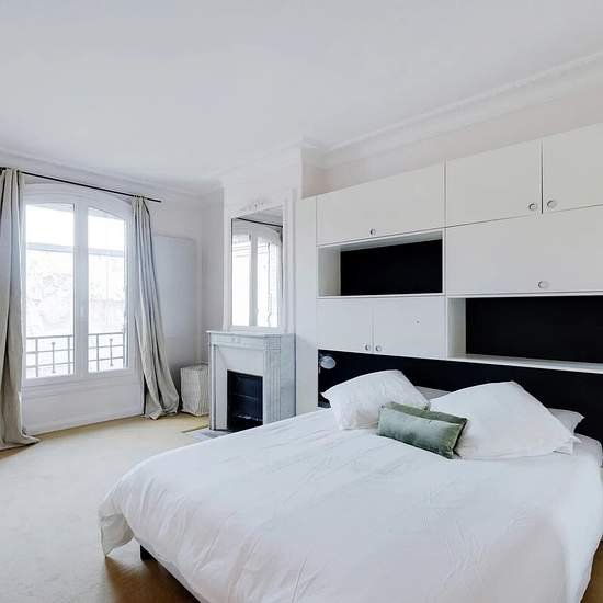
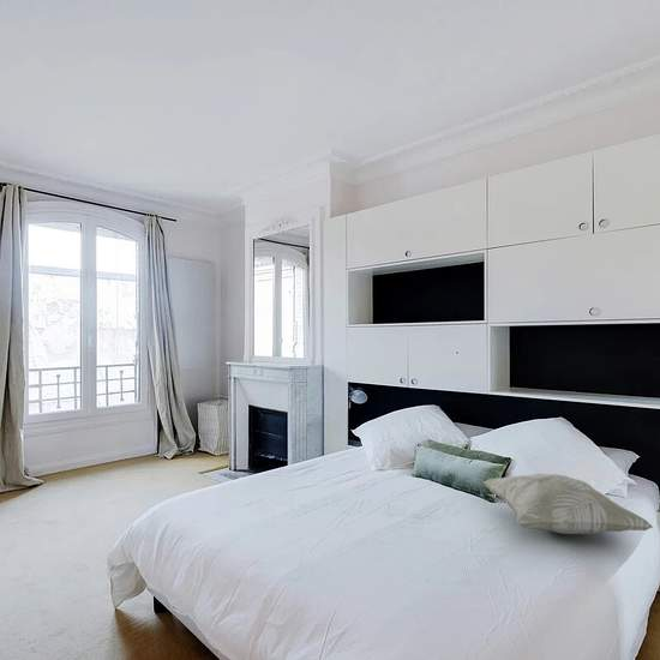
+ decorative pillow [482,473,654,536]
